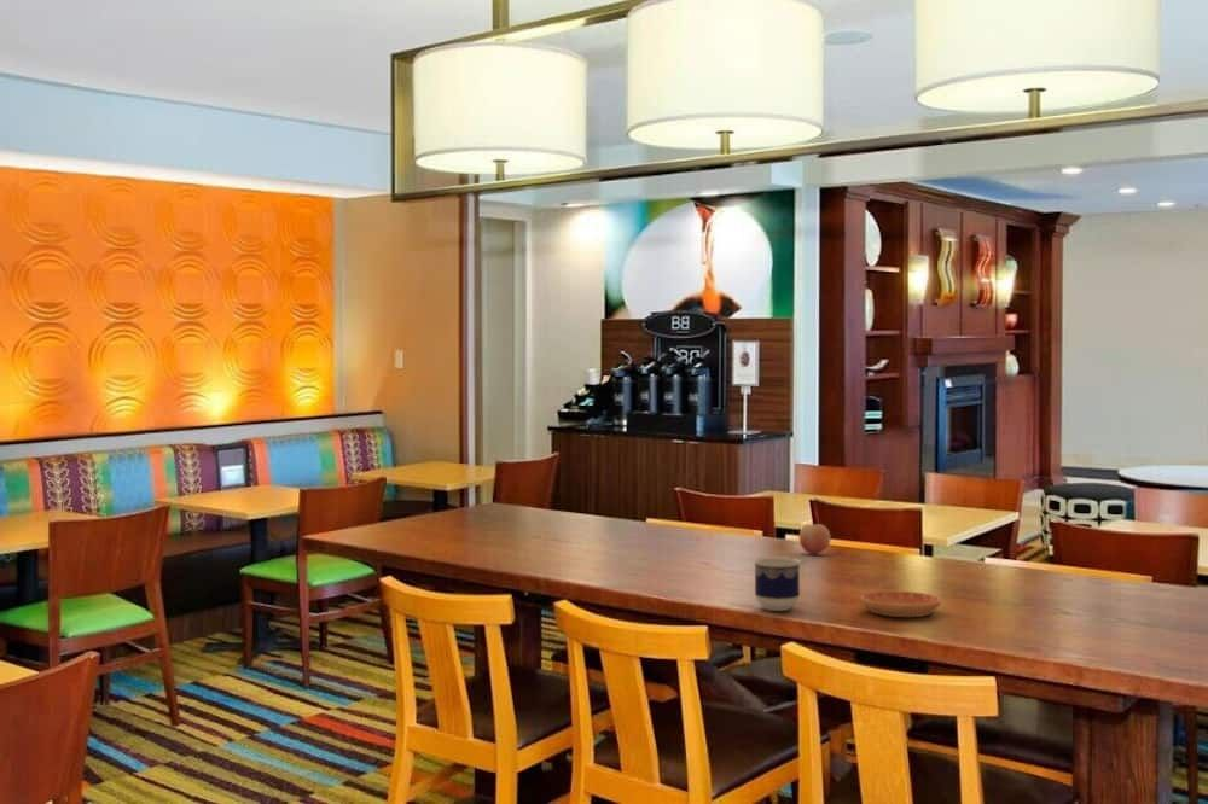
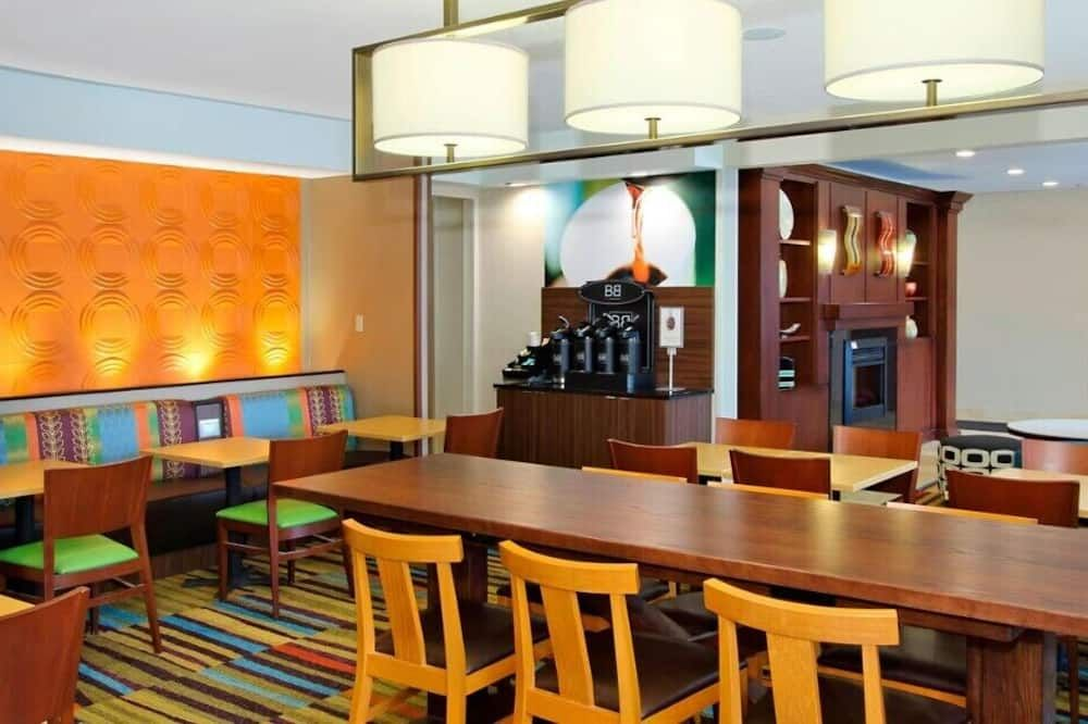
- fruit [797,523,832,555]
- saucer [860,589,942,618]
- cup [753,555,802,612]
